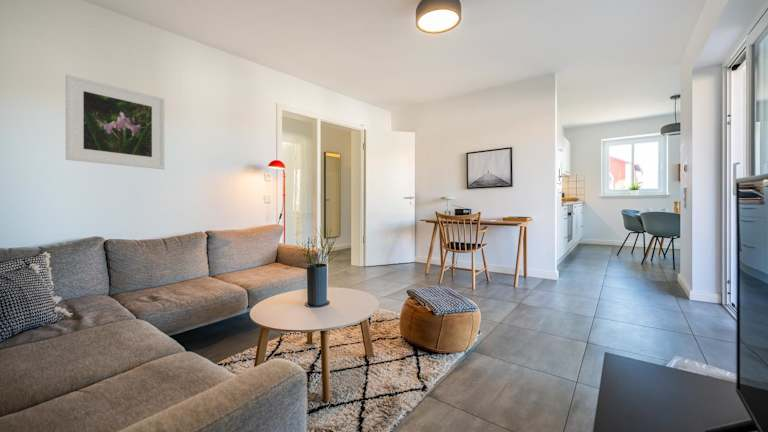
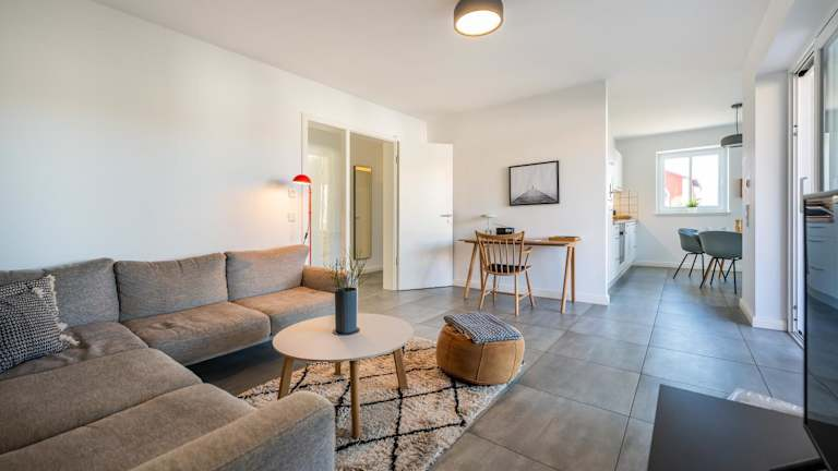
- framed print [65,73,166,170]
